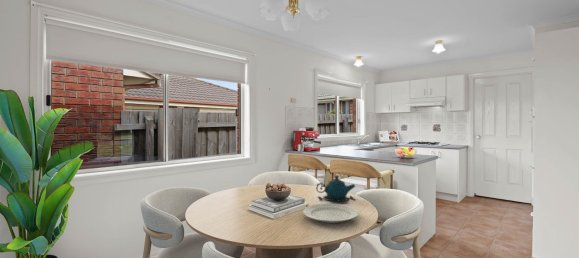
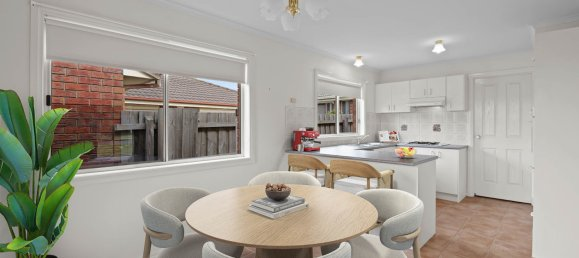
- chinaware [302,203,359,224]
- teapot [315,174,356,204]
